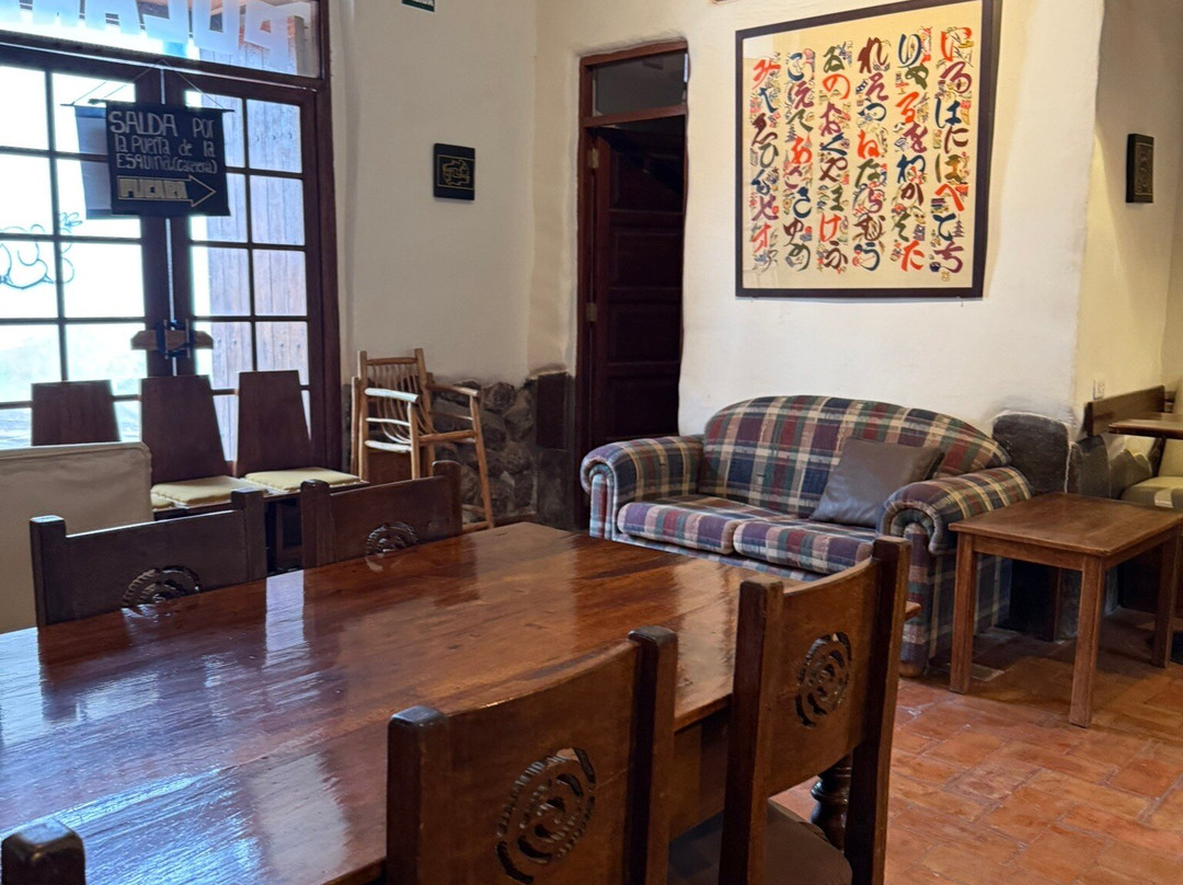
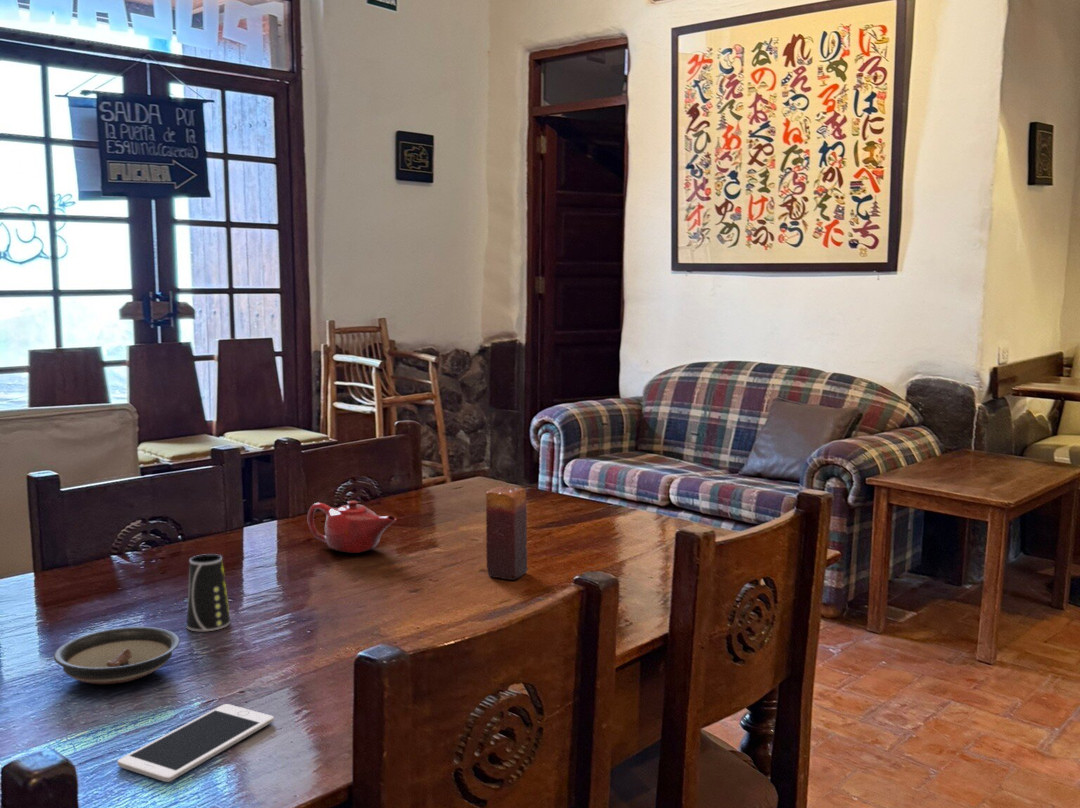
+ cell phone [117,703,275,783]
+ teapot [307,500,397,554]
+ cup [185,553,231,632]
+ candle [485,486,529,581]
+ saucer [53,626,181,685]
